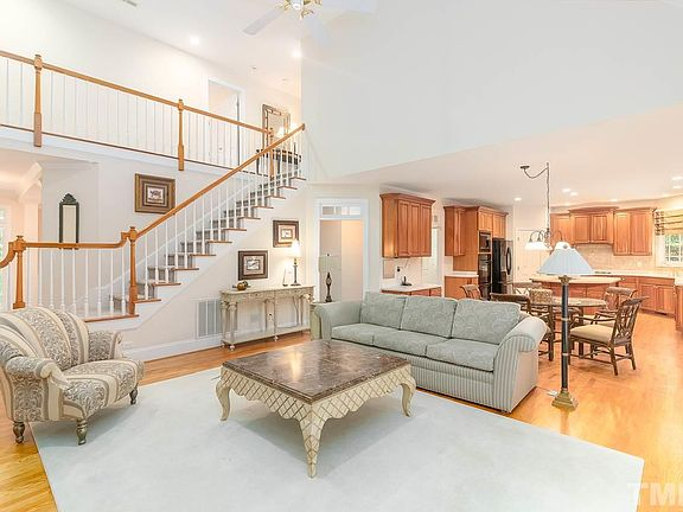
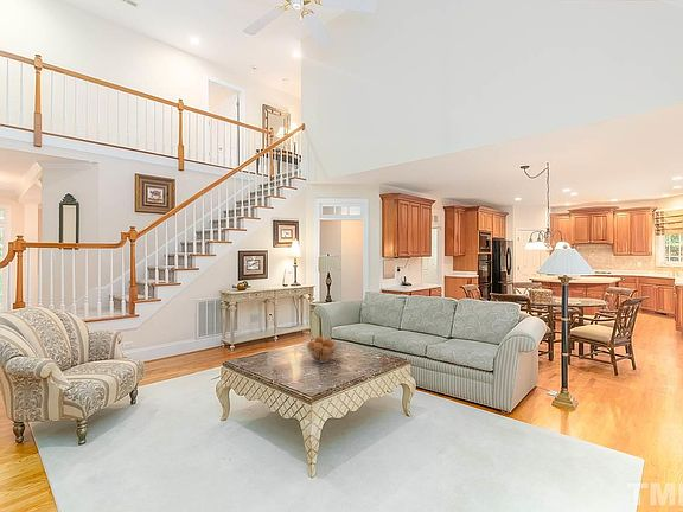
+ fruit basket [305,335,339,364]
